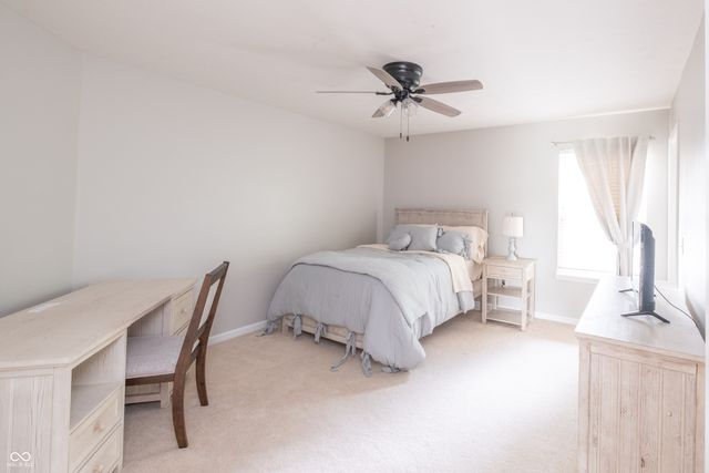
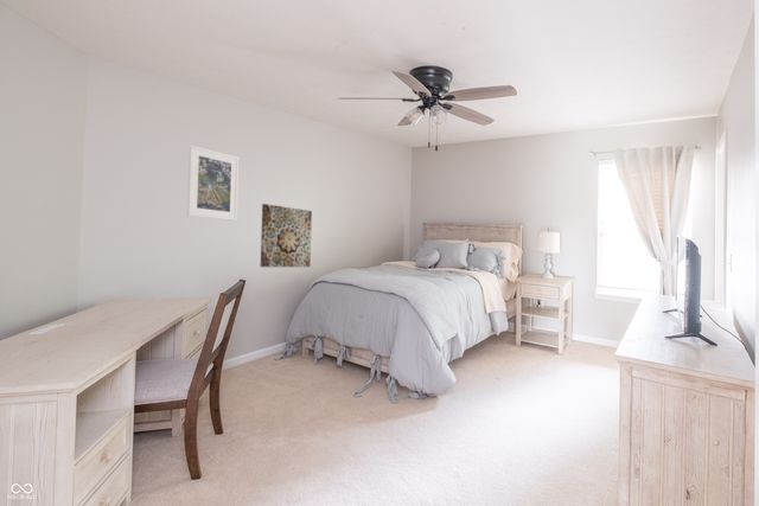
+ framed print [186,145,241,222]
+ wall art [260,203,313,268]
